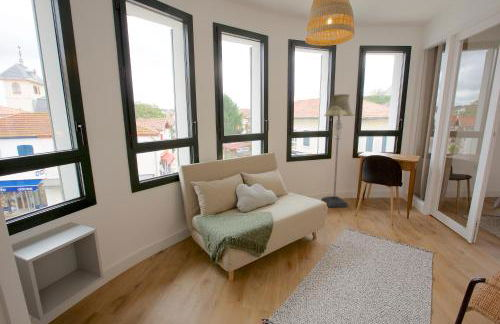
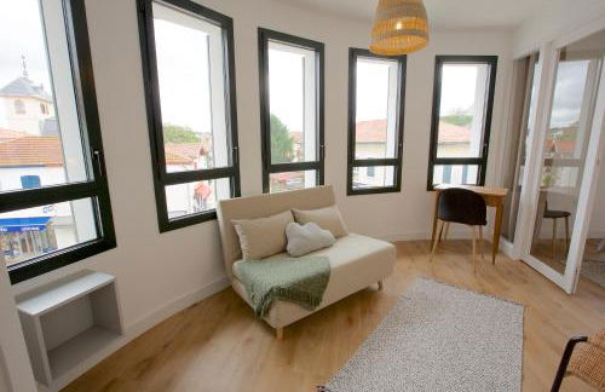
- floor lamp [320,93,356,208]
